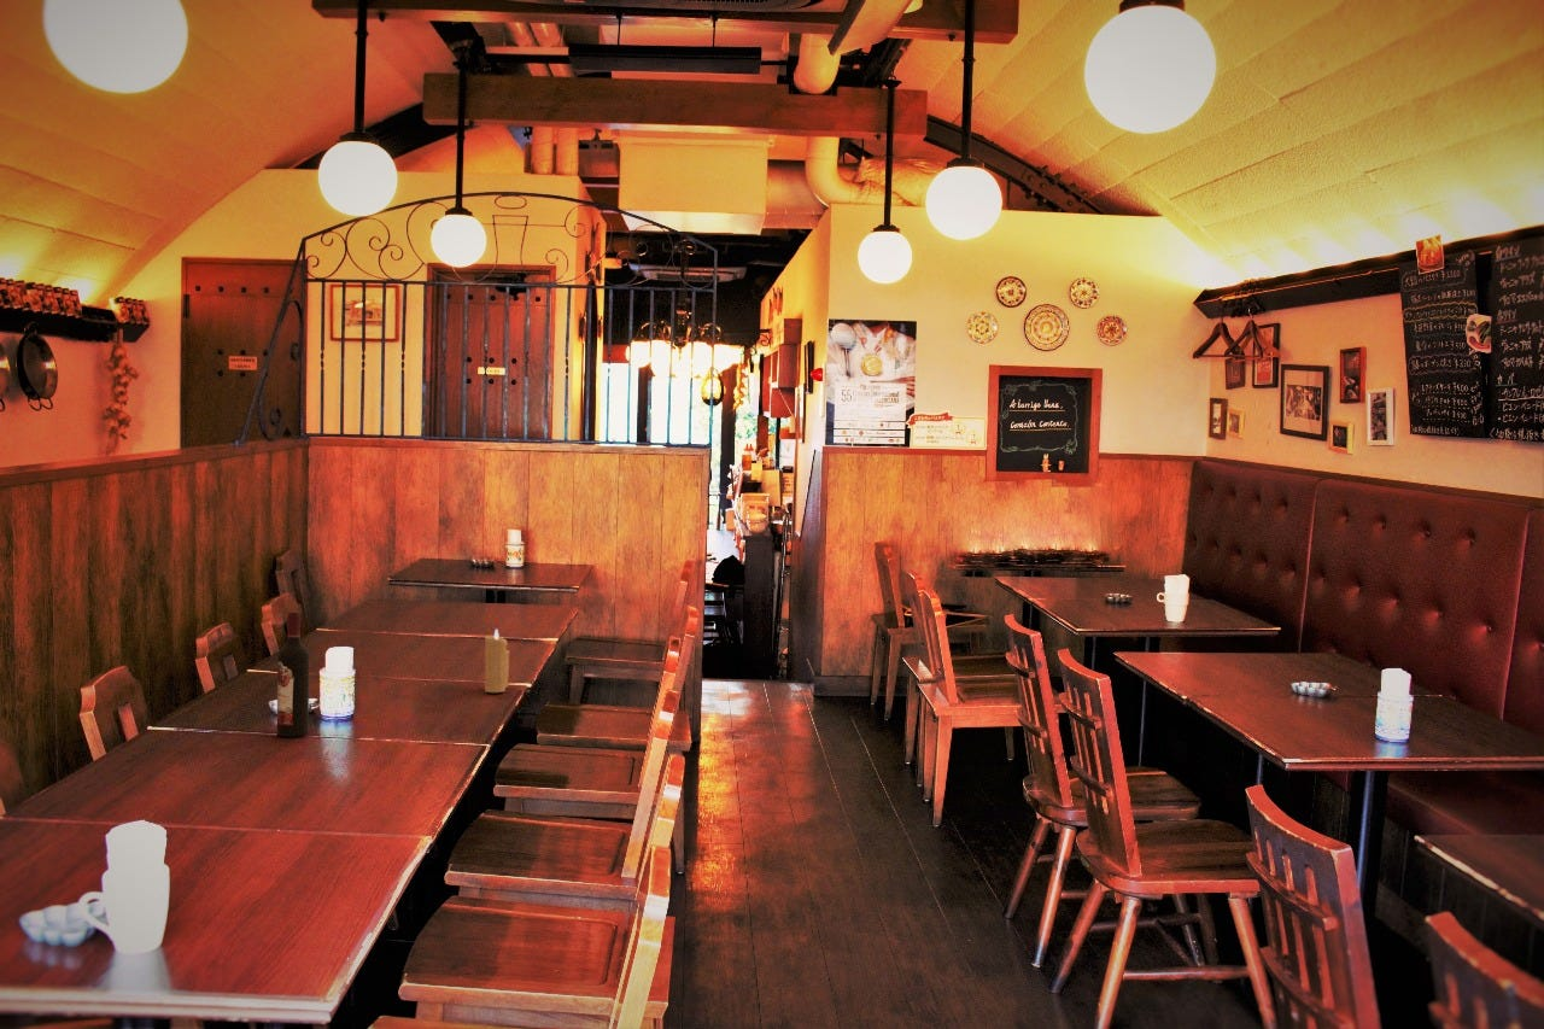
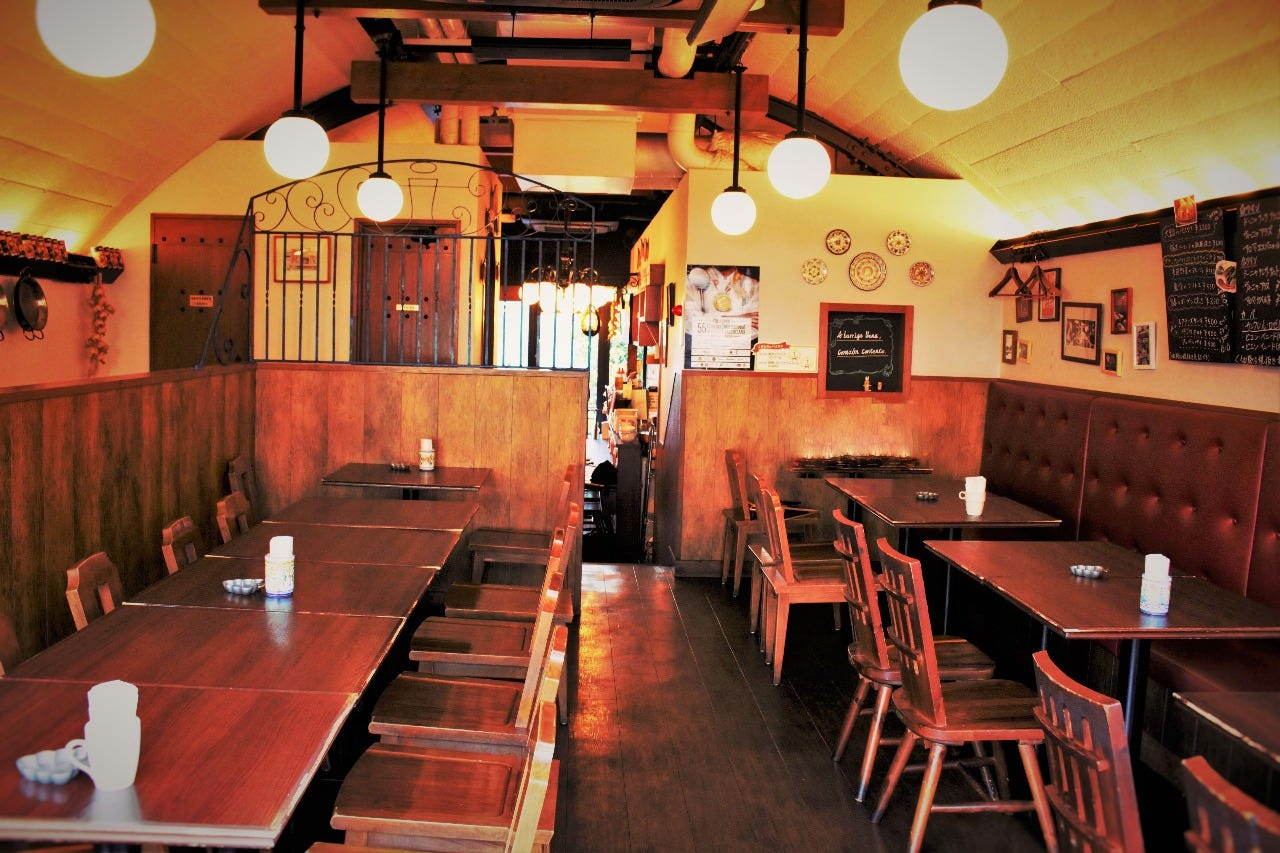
- candle [484,627,510,694]
- wine bottle [276,610,310,738]
